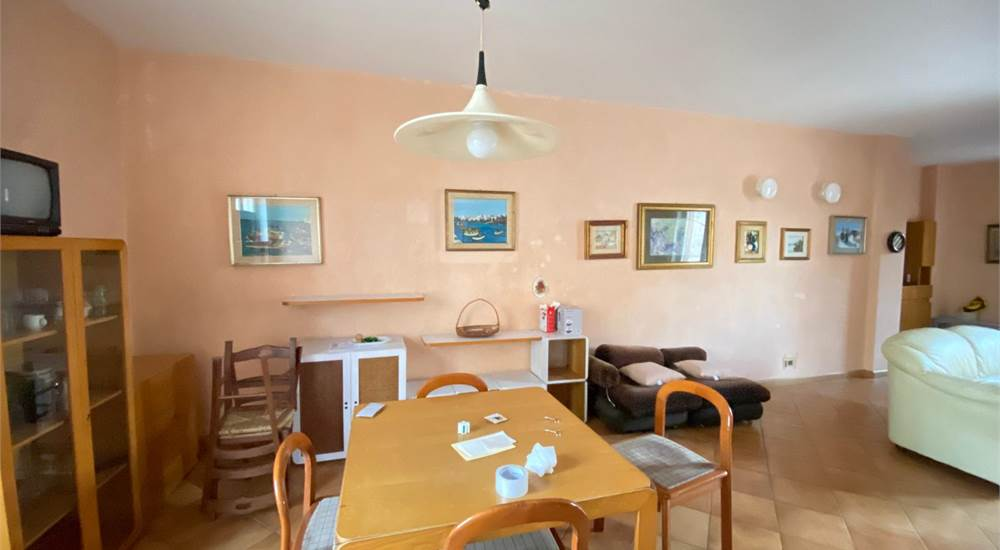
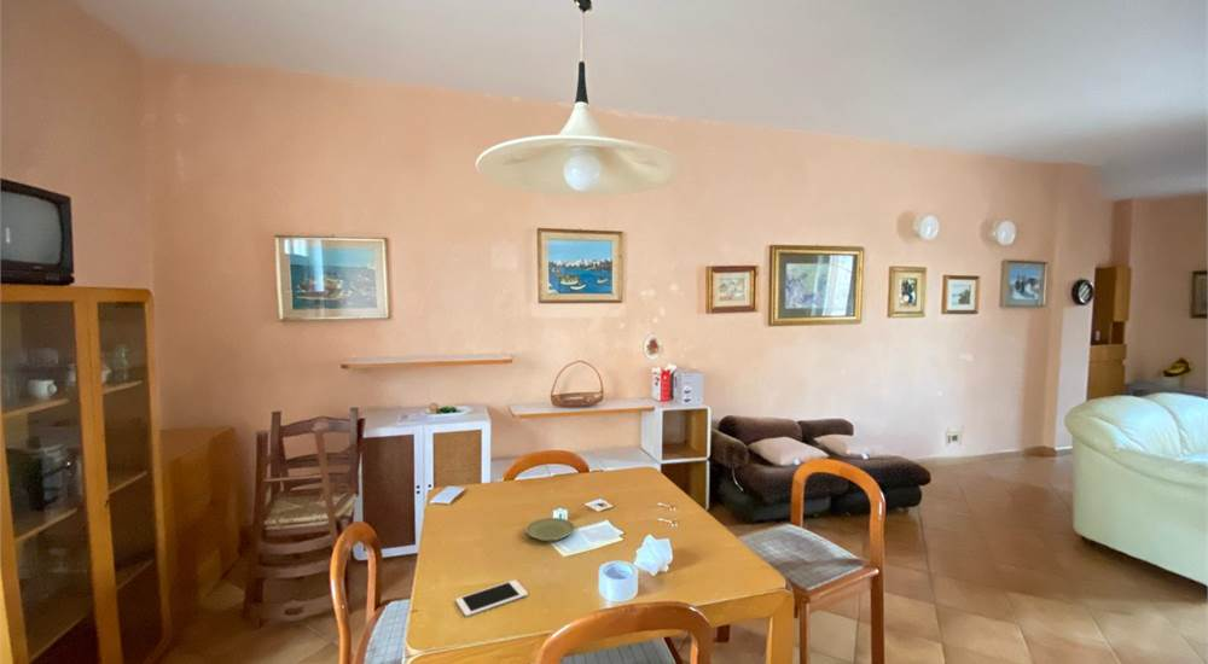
+ cell phone [455,578,529,618]
+ plate [524,517,576,542]
